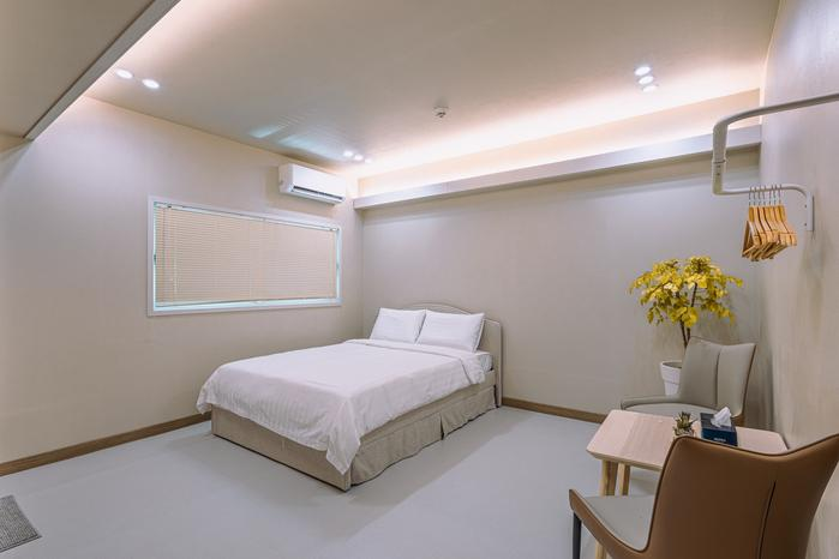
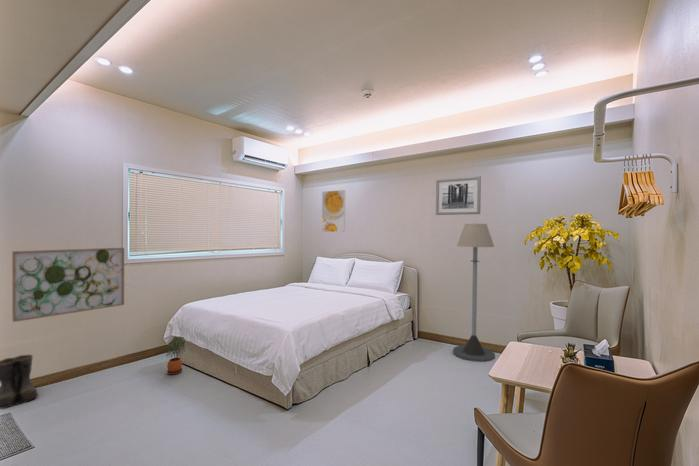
+ boots [0,354,39,410]
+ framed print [321,189,346,233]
+ floor lamp [452,223,496,363]
+ wall art [11,247,125,323]
+ potted plant [165,336,187,375]
+ wall art [435,175,482,216]
